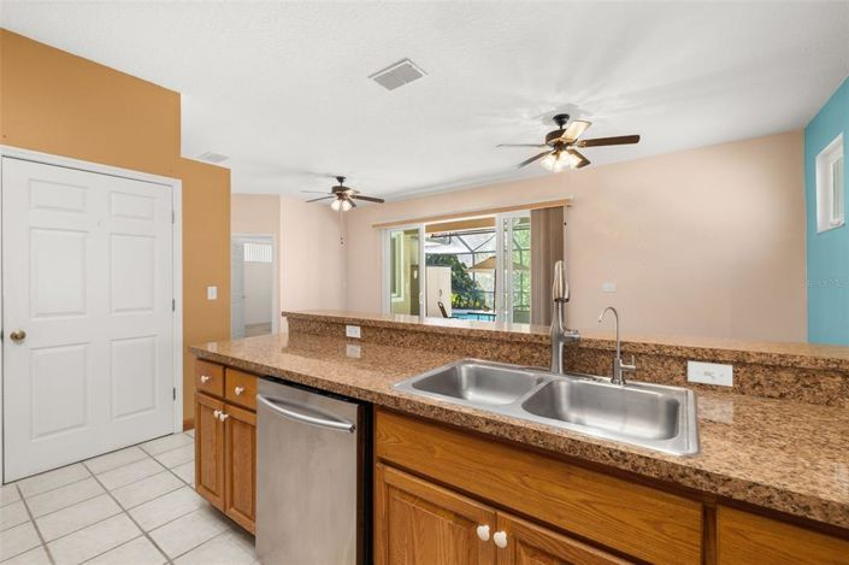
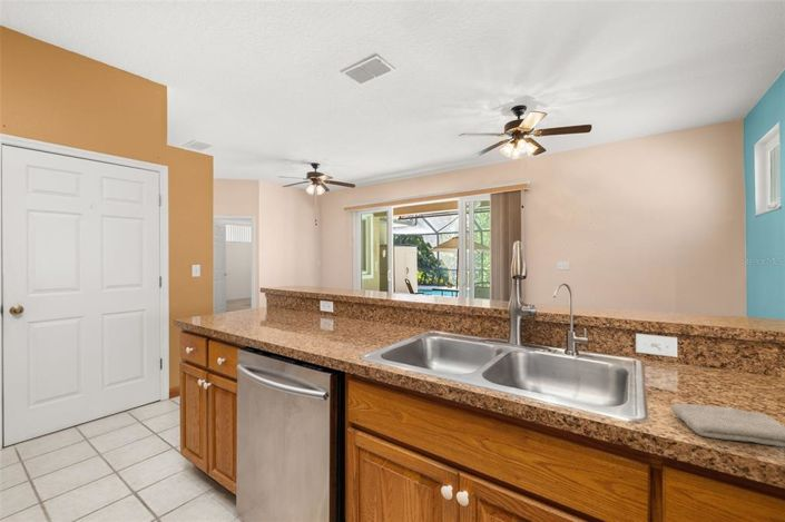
+ washcloth [669,402,785,447]
